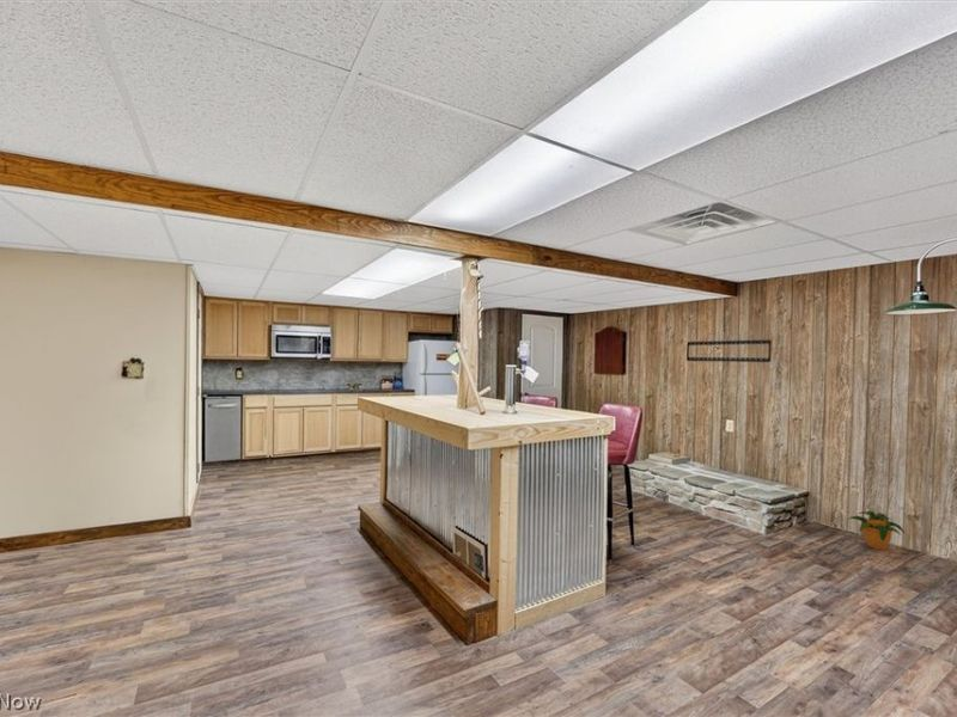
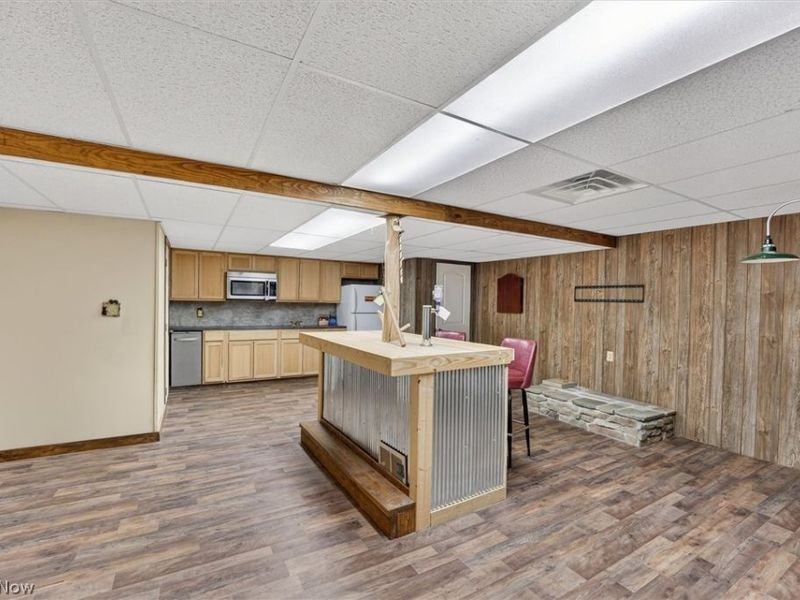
- potted plant [848,509,906,551]
